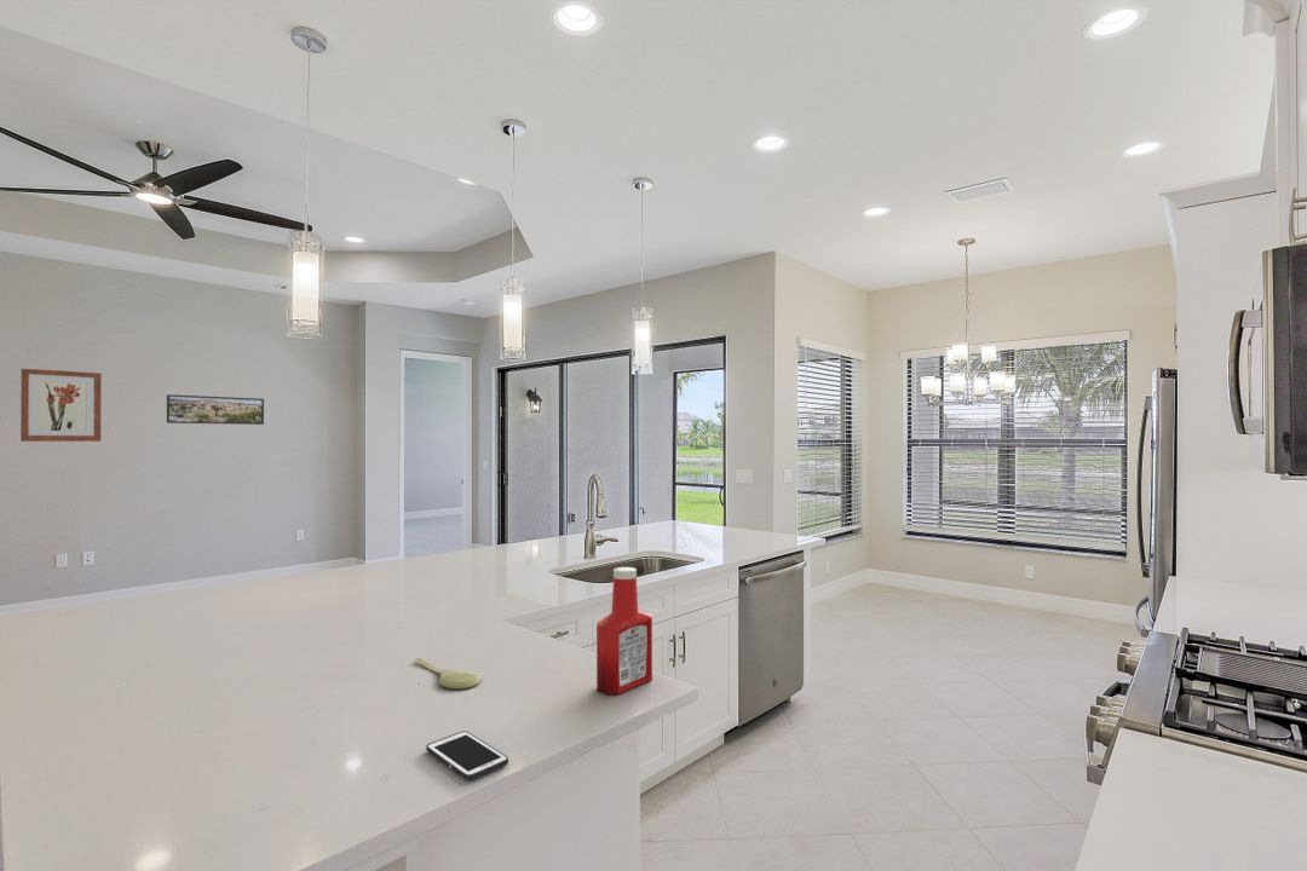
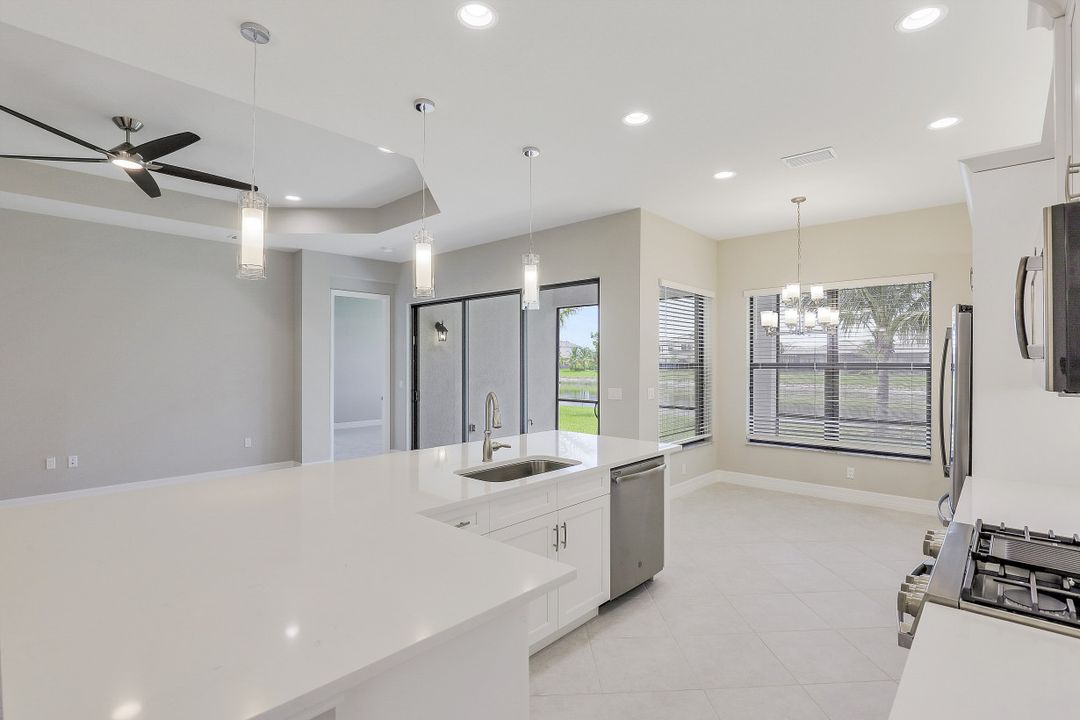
- cell phone [425,729,509,781]
- wall art [19,368,103,443]
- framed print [166,393,265,426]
- spoon [413,657,482,690]
- soap bottle [595,566,654,696]
